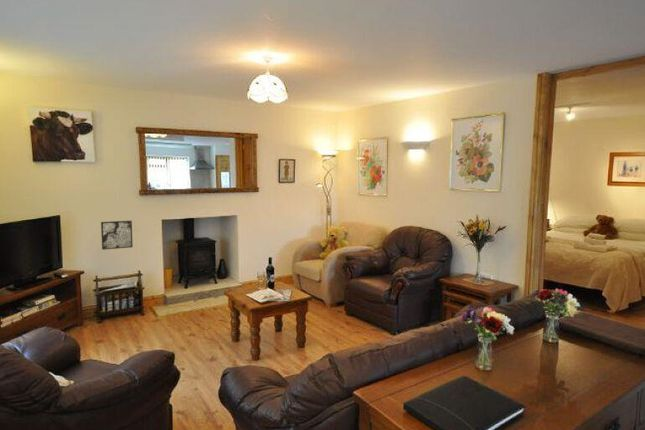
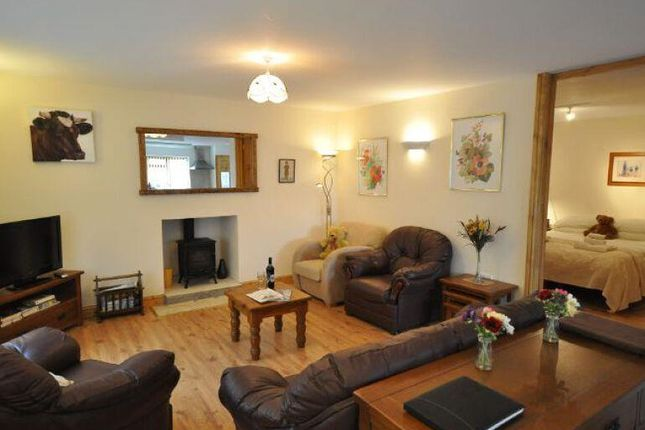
- wall art [100,220,134,251]
